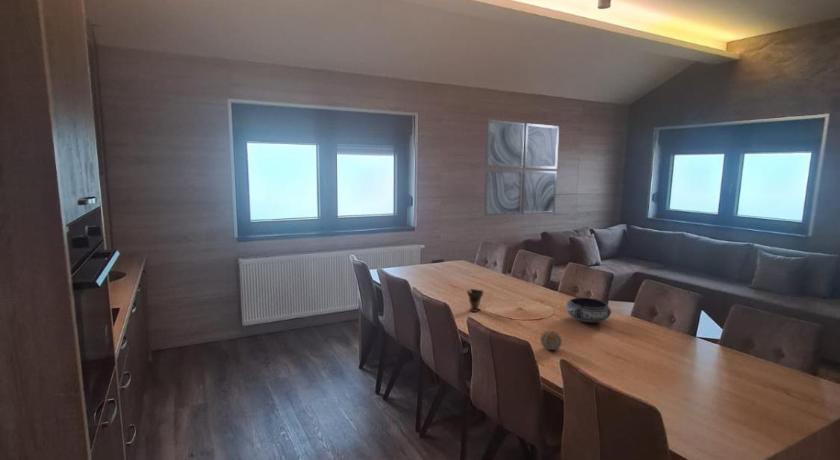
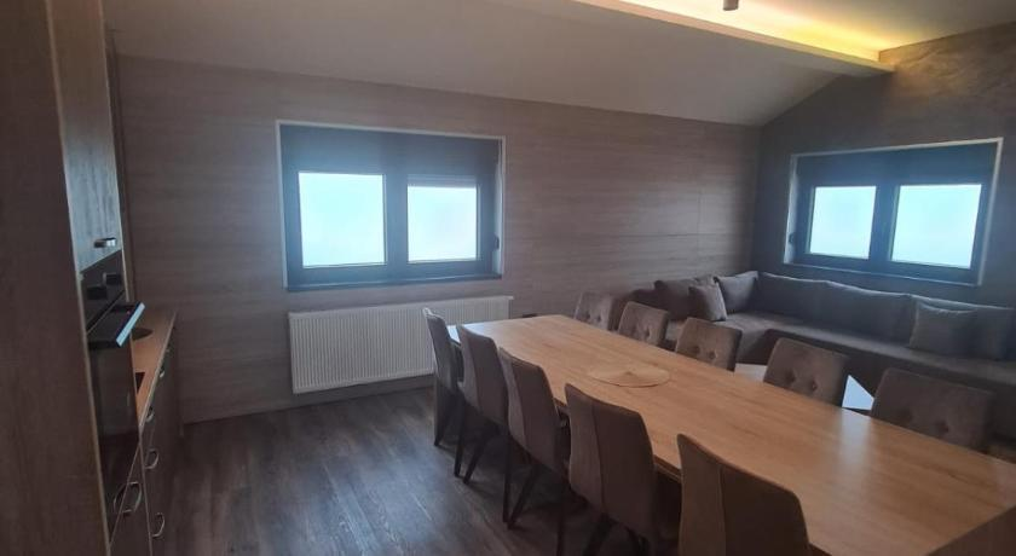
- cup [466,288,484,313]
- fruit [540,330,563,351]
- bowl [565,297,612,323]
- wall art [483,119,560,217]
